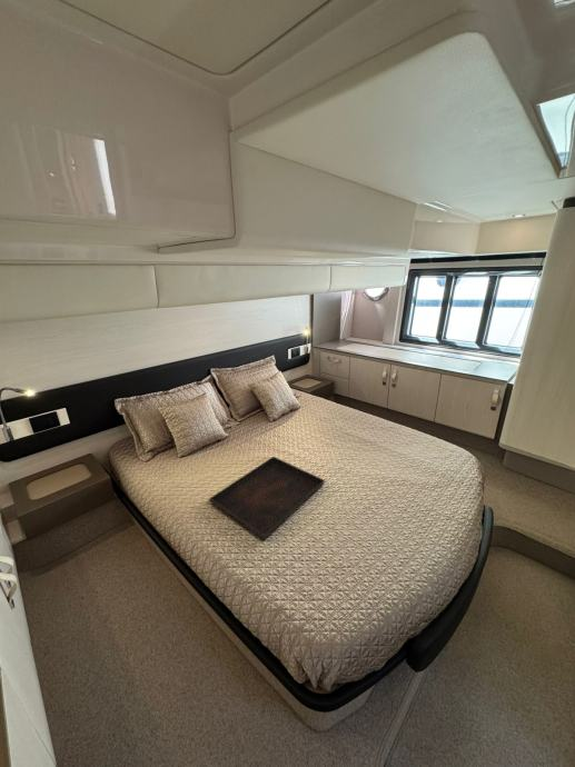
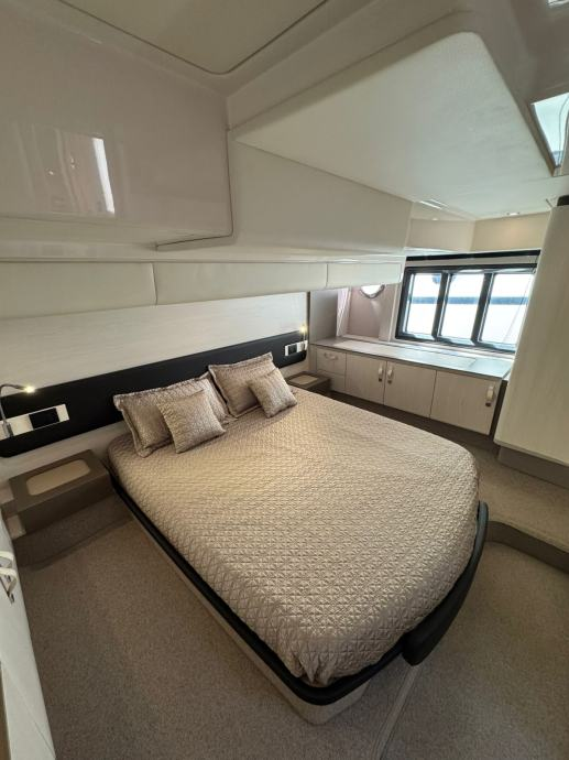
- serving tray [208,456,326,541]
